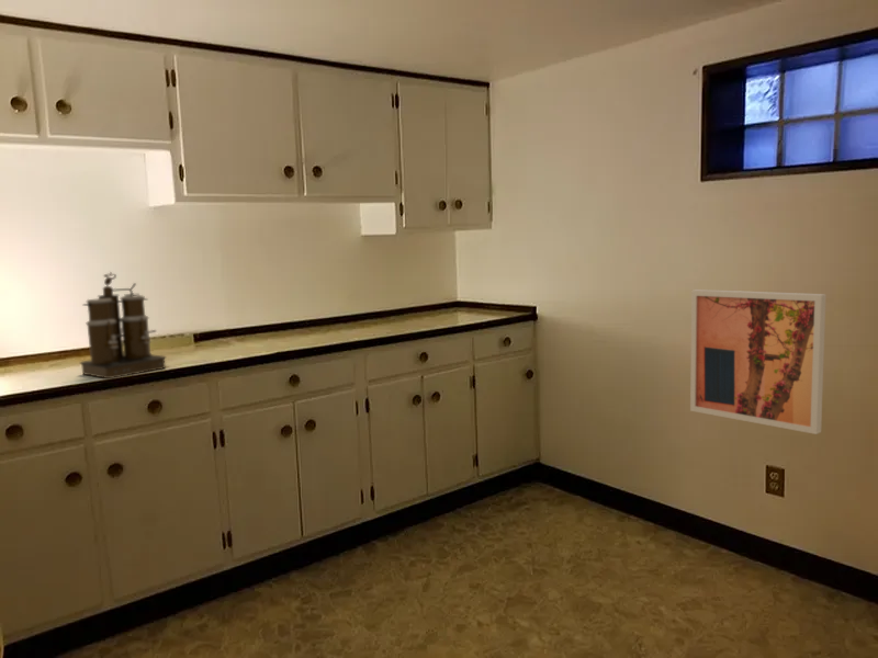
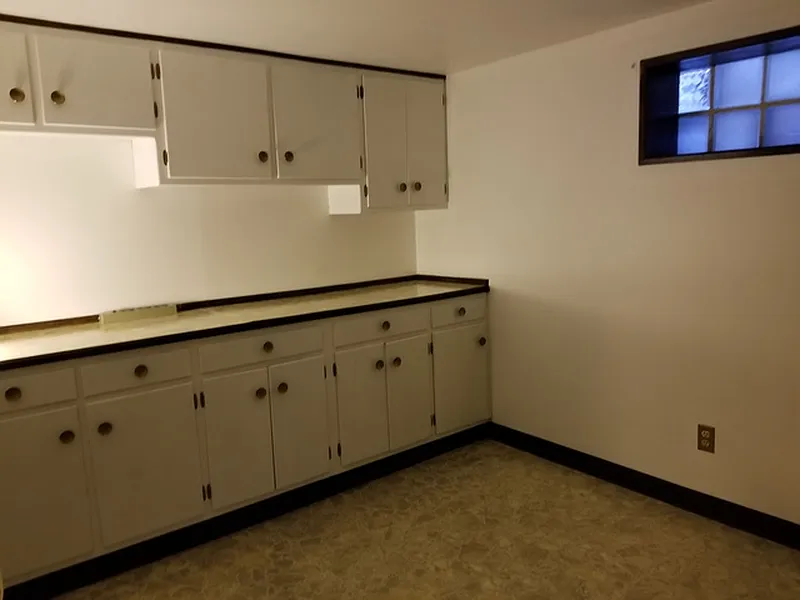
- wall art [689,288,828,435]
- coffee maker [79,271,167,379]
